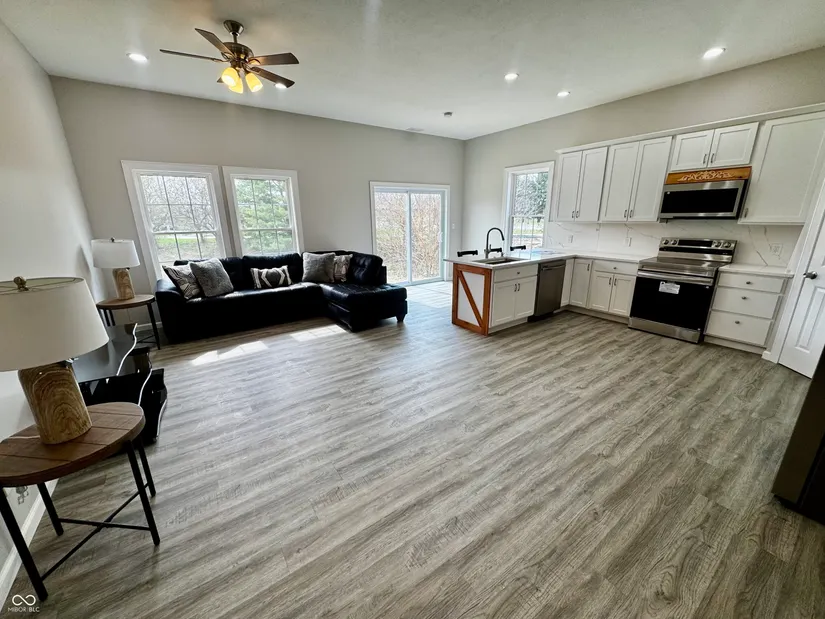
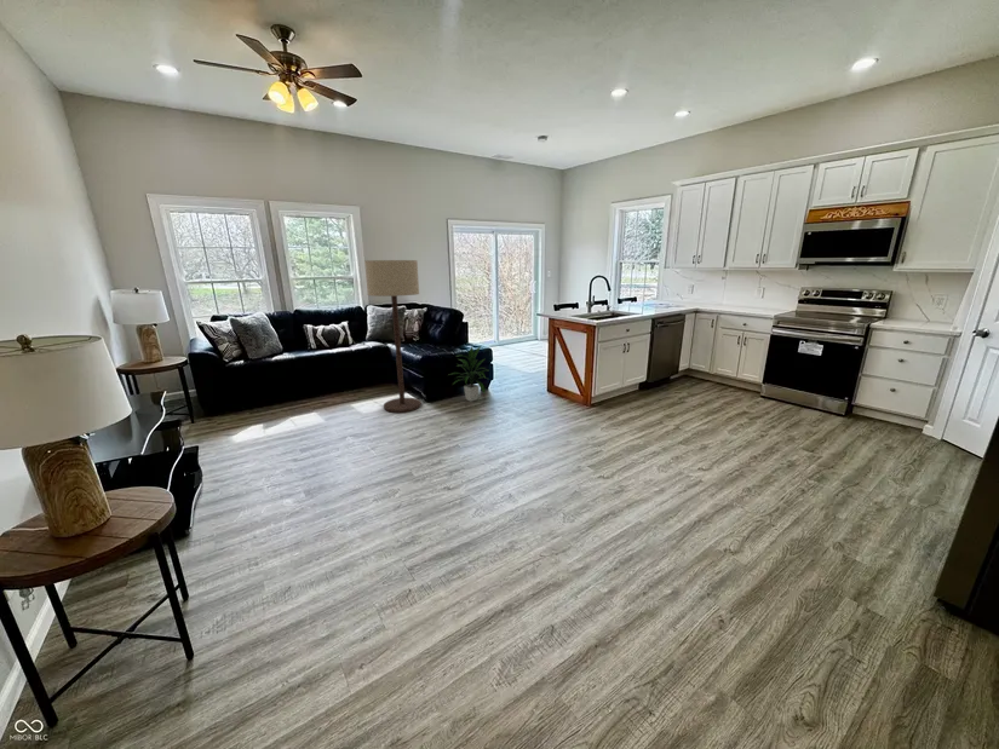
+ floor lamp [363,259,423,414]
+ indoor plant [448,345,489,403]
